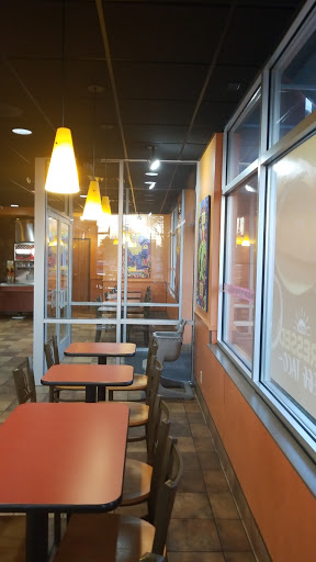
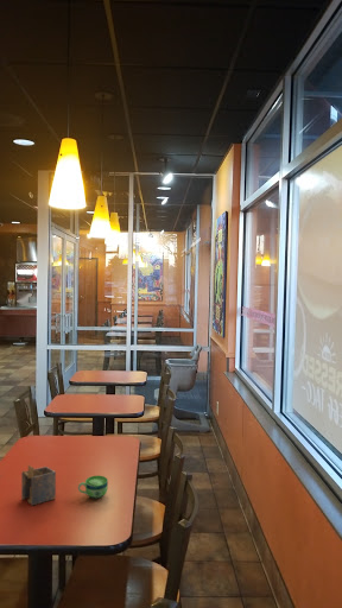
+ cup [77,475,109,500]
+ napkin holder [20,463,57,507]
